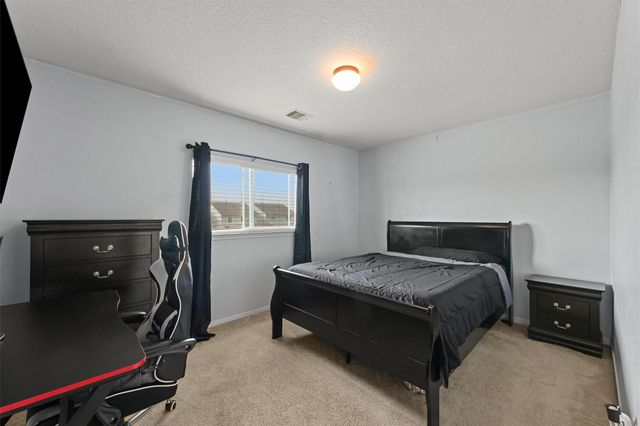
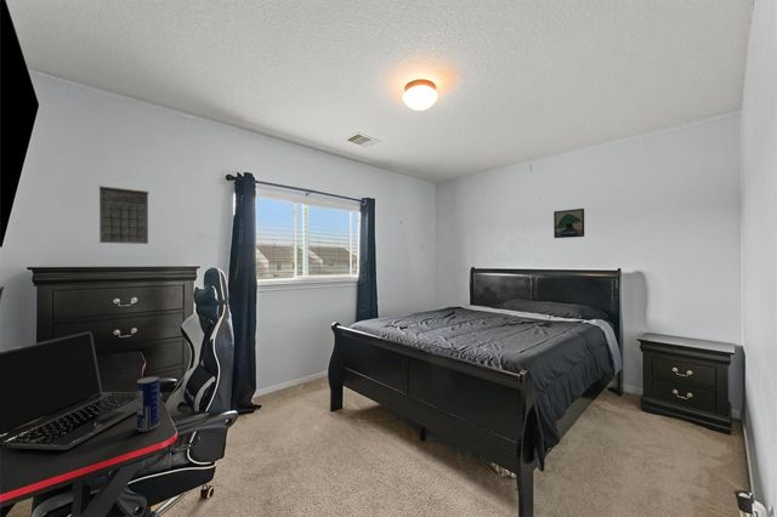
+ beverage can [136,375,161,432]
+ calendar [98,175,149,245]
+ laptop [0,330,163,451]
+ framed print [552,208,585,239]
